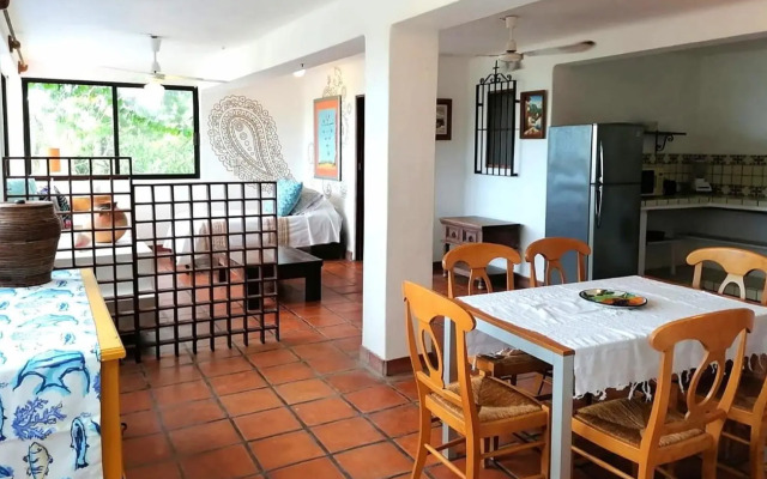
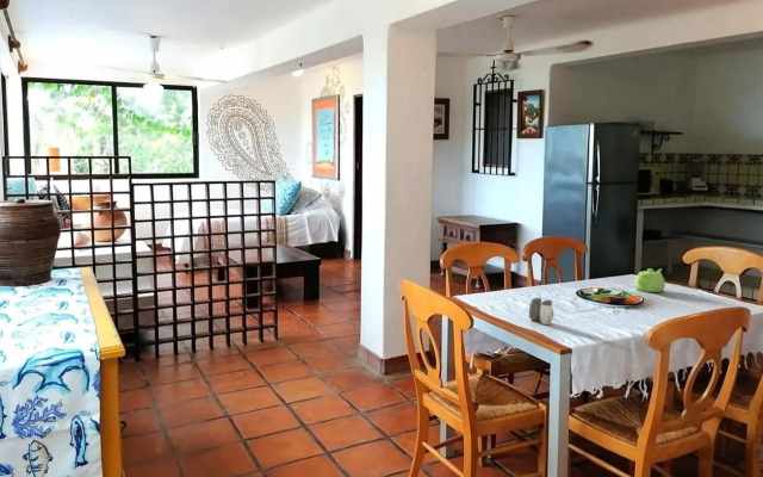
+ salt and pepper shaker [528,296,554,326]
+ teapot [633,267,666,293]
